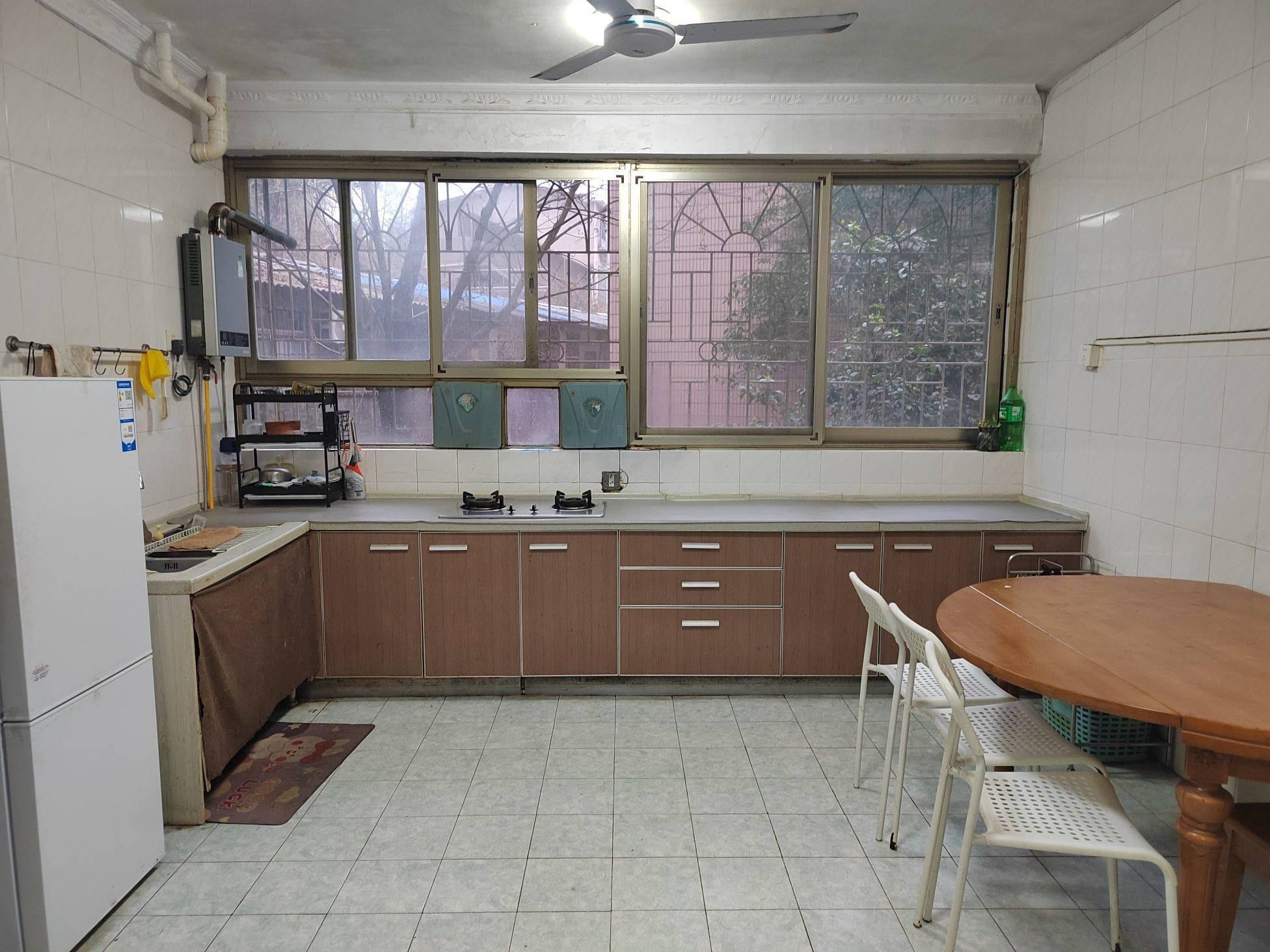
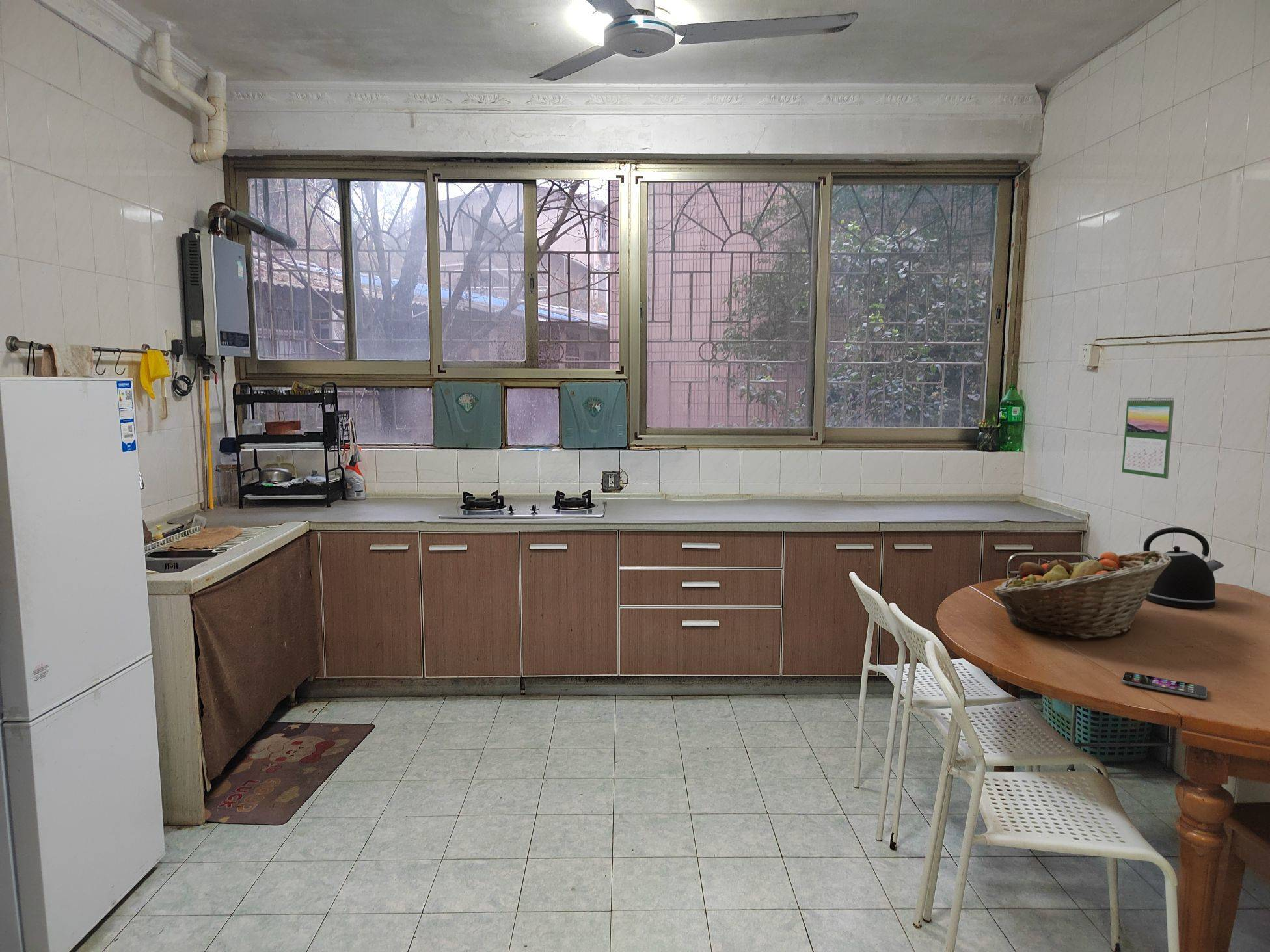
+ kettle [1142,527,1225,609]
+ calendar [1121,396,1175,479]
+ smartphone [1121,672,1208,699]
+ fruit basket [992,550,1171,639]
